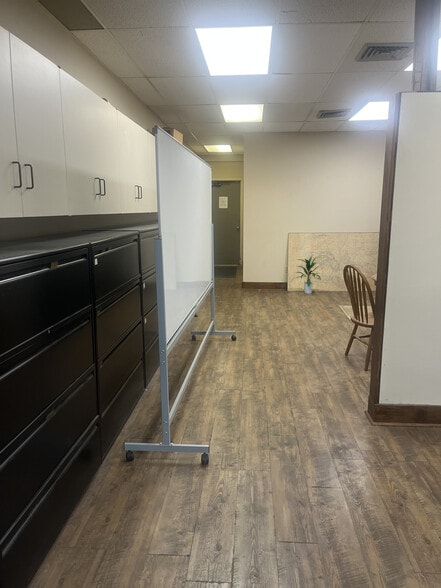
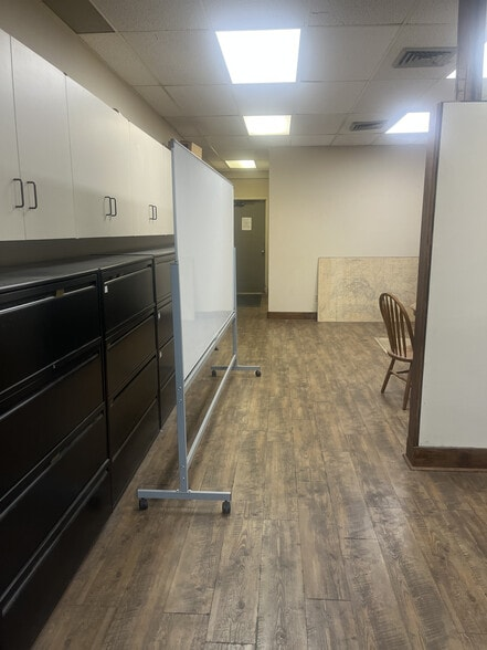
- indoor plant [293,255,322,294]
